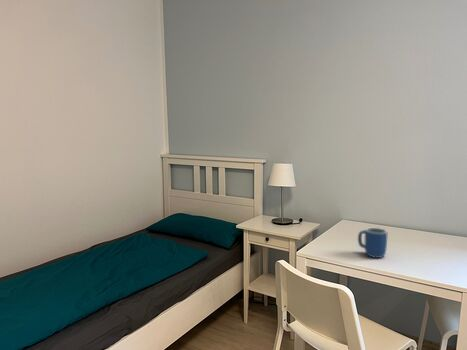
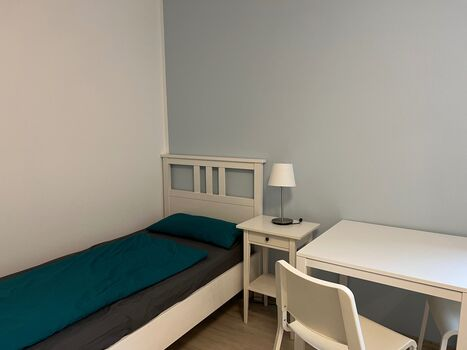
- mug [357,227,388,259]
